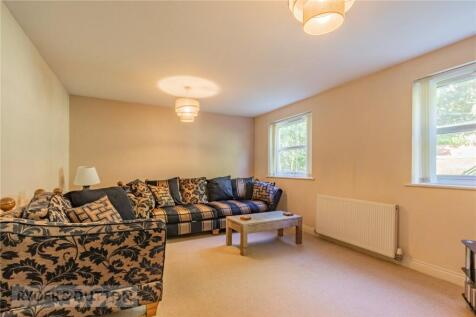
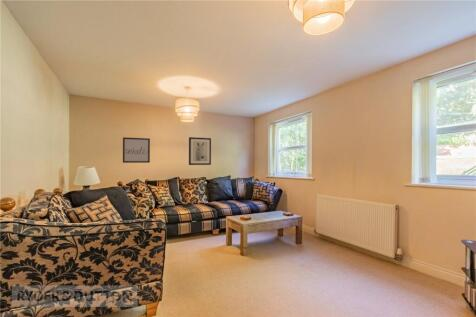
+ wall art [122,136,151,164]
+ wall art [188,136,212,166]
